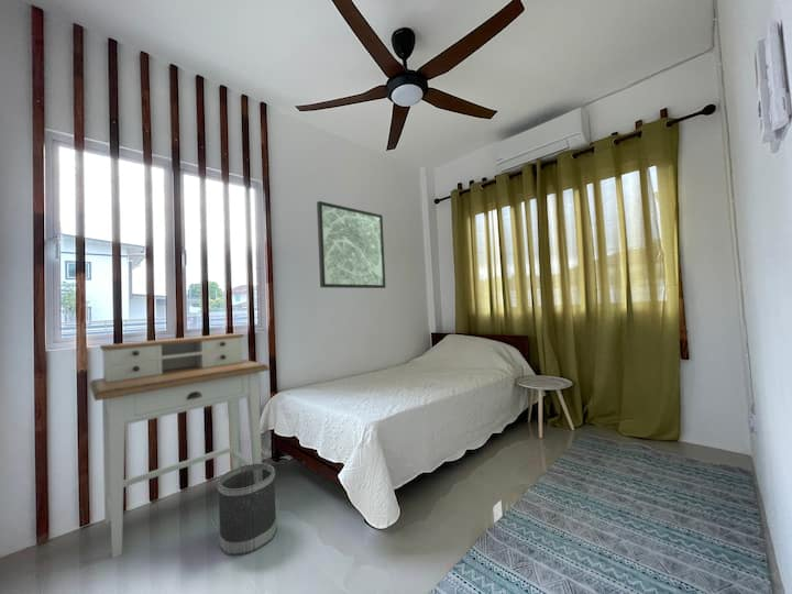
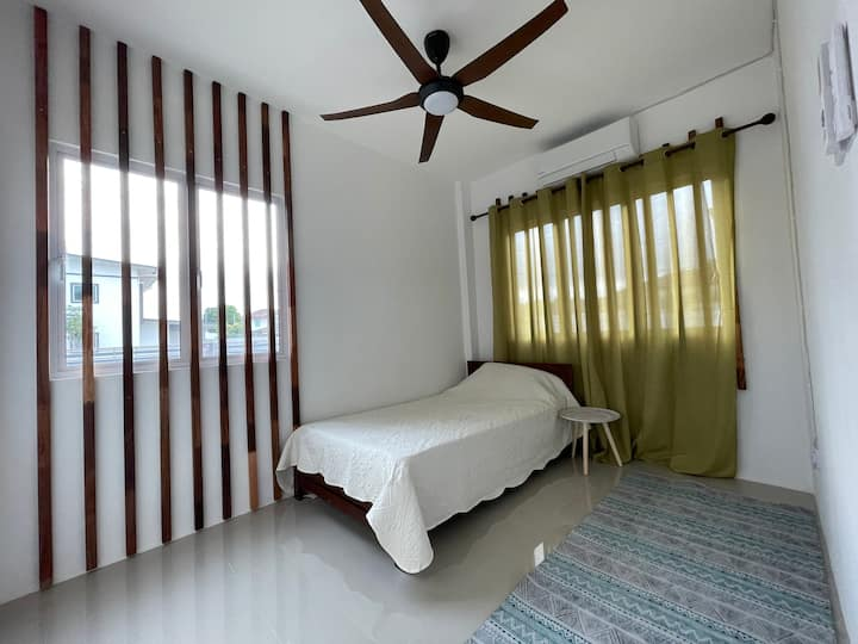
- desk [88,332,271,560]
- wastebasket [217,462,278,557]
- wall art [316,200,387,289]
